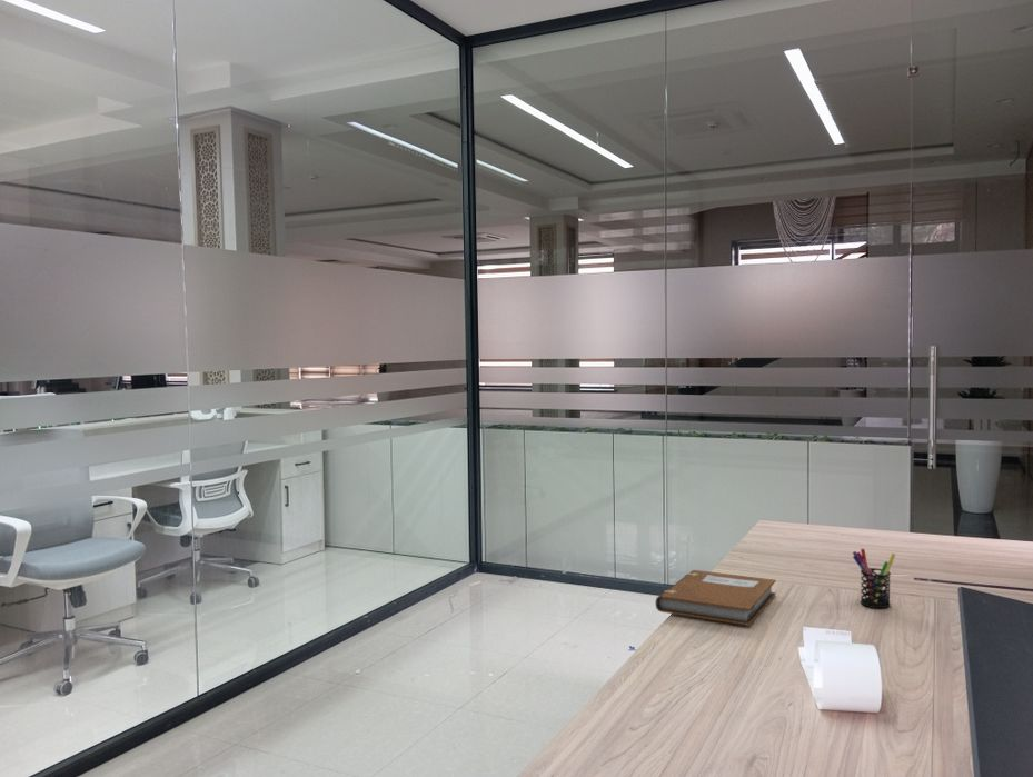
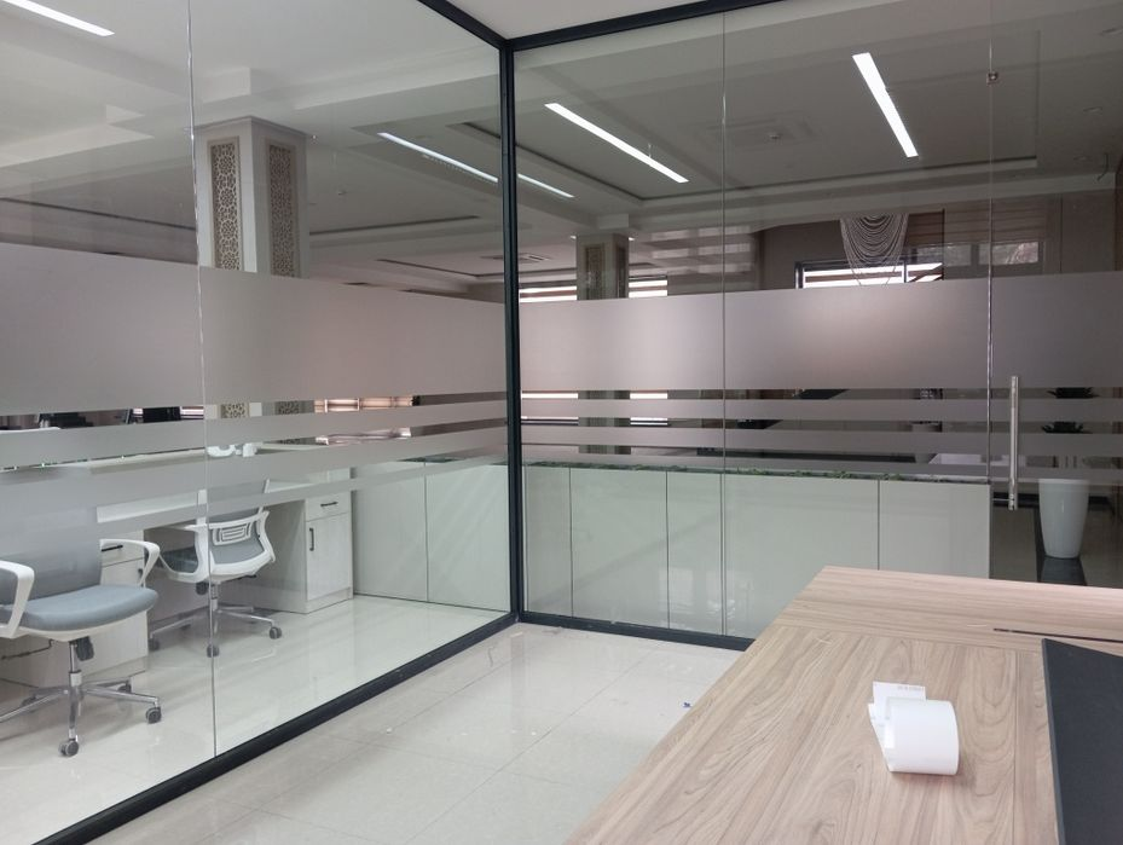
- notebook [655,569,776,627]
- pen holder [852,548,896,609]
